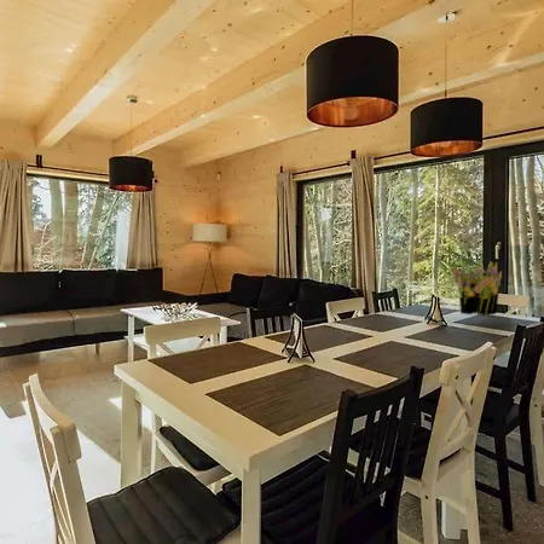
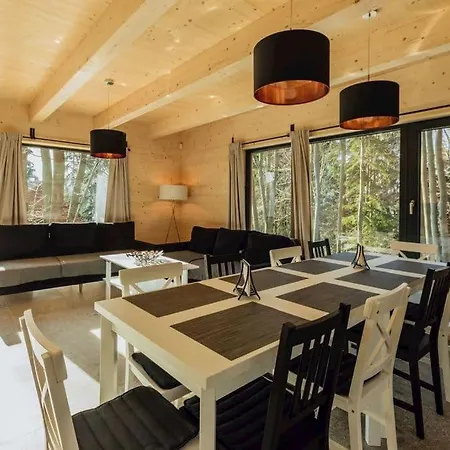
- flower bouquet [452,261,503,318]
